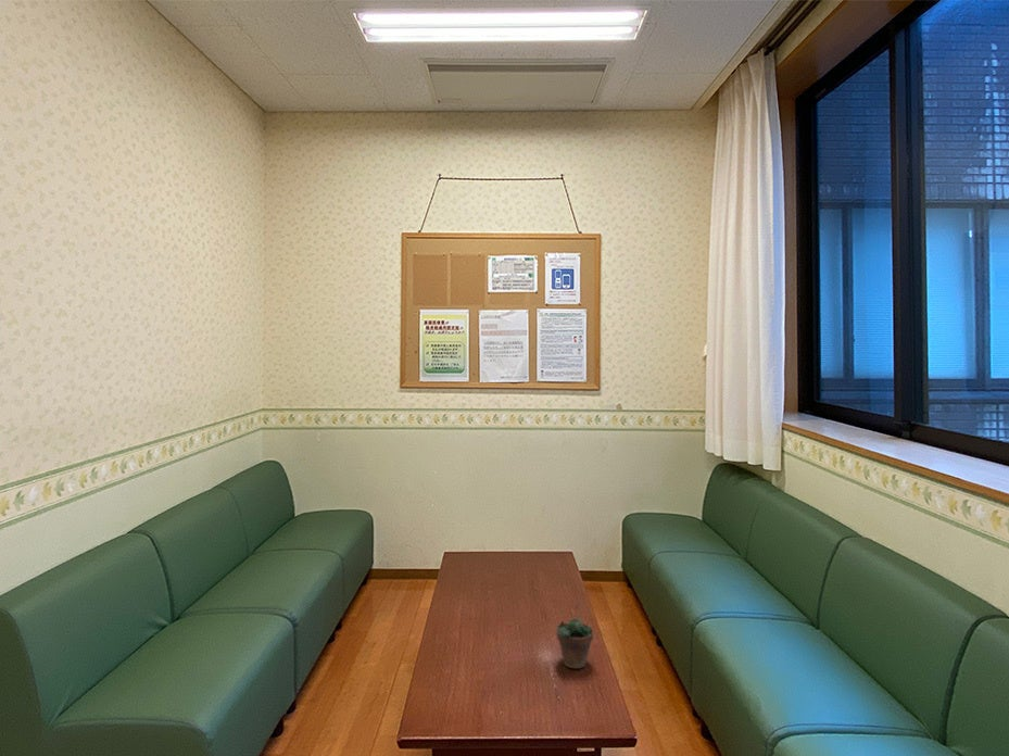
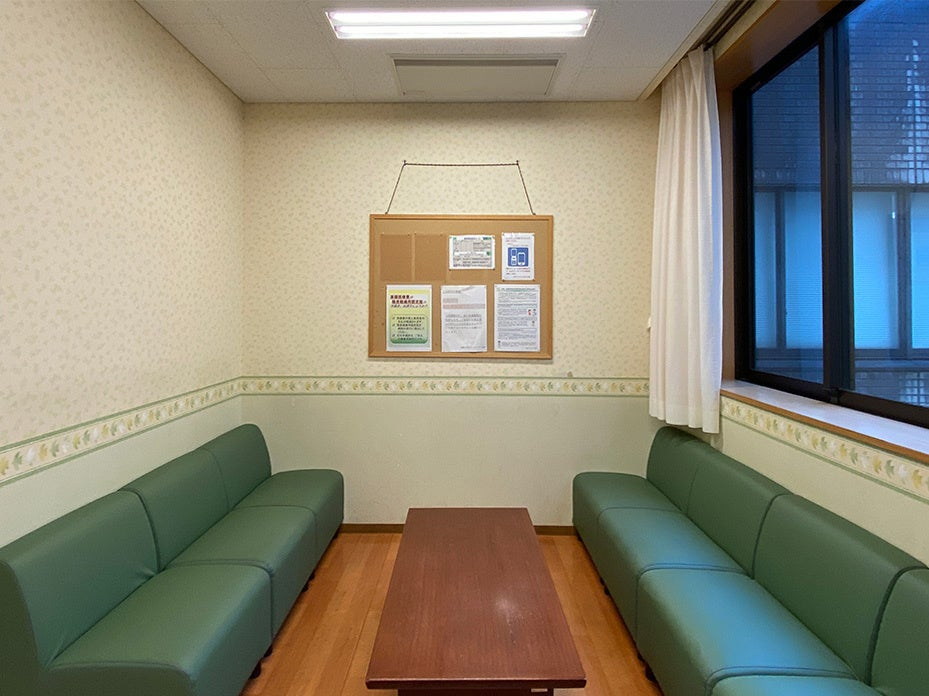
- succulent plant [555,602,594,669]
